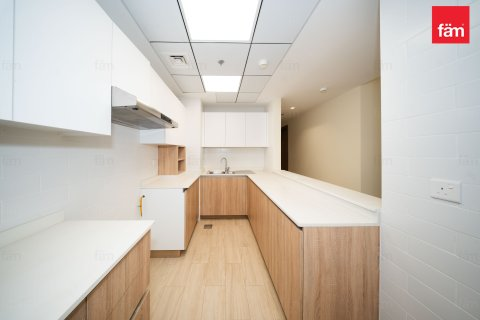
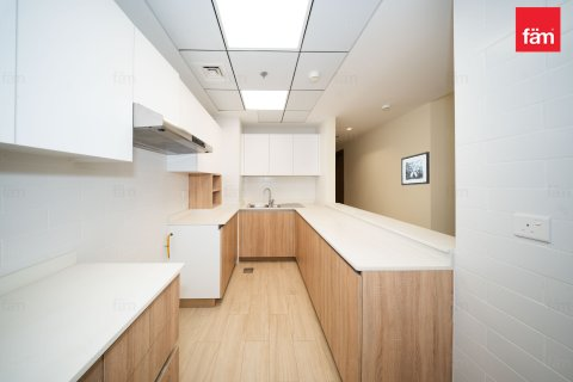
+ wall art [400,150,431,186]
